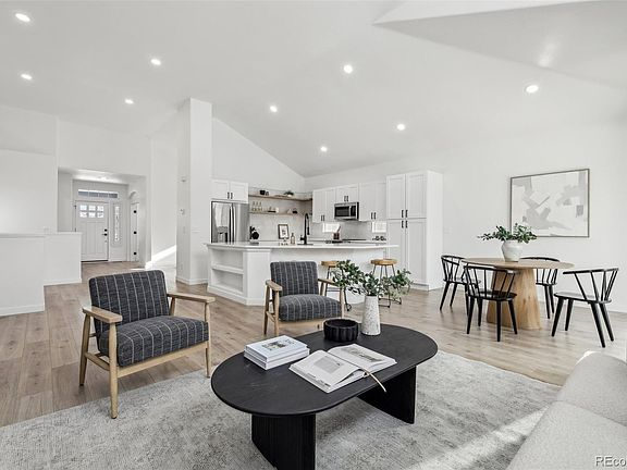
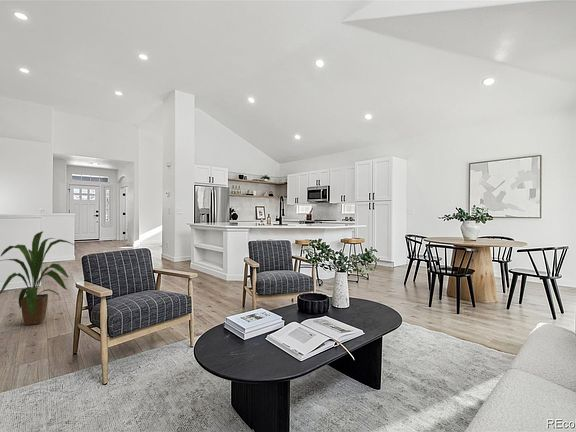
+ house plant [0,230,76,326]
